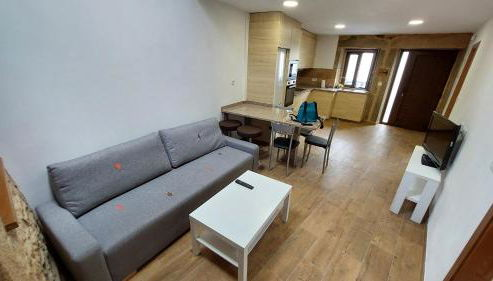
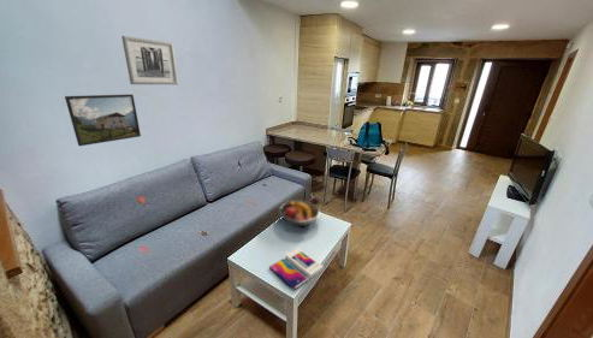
+ fruit bowl [278,200,321,227]
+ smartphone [268,247,325,291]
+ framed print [64,94,142,147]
+ wall art [120,35,179,85]
